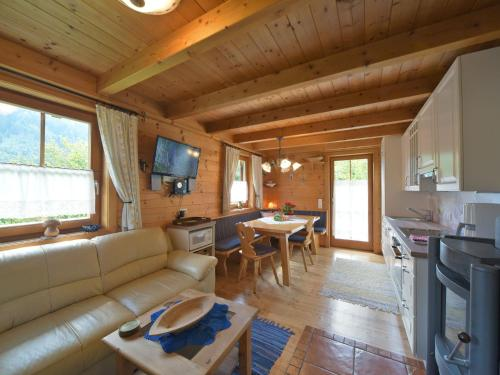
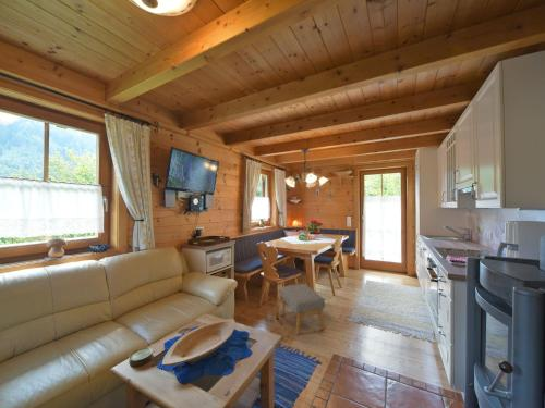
+ footstool [279,283,326,336]
